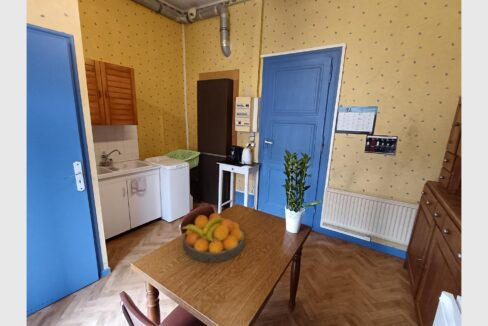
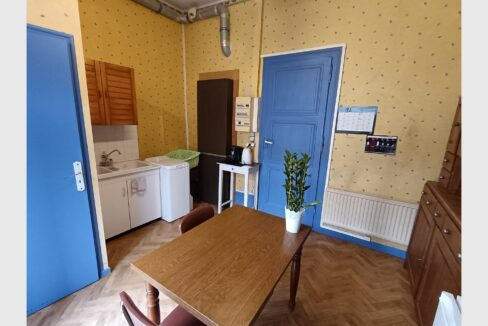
- fruit bowl [180,212,246,264]
